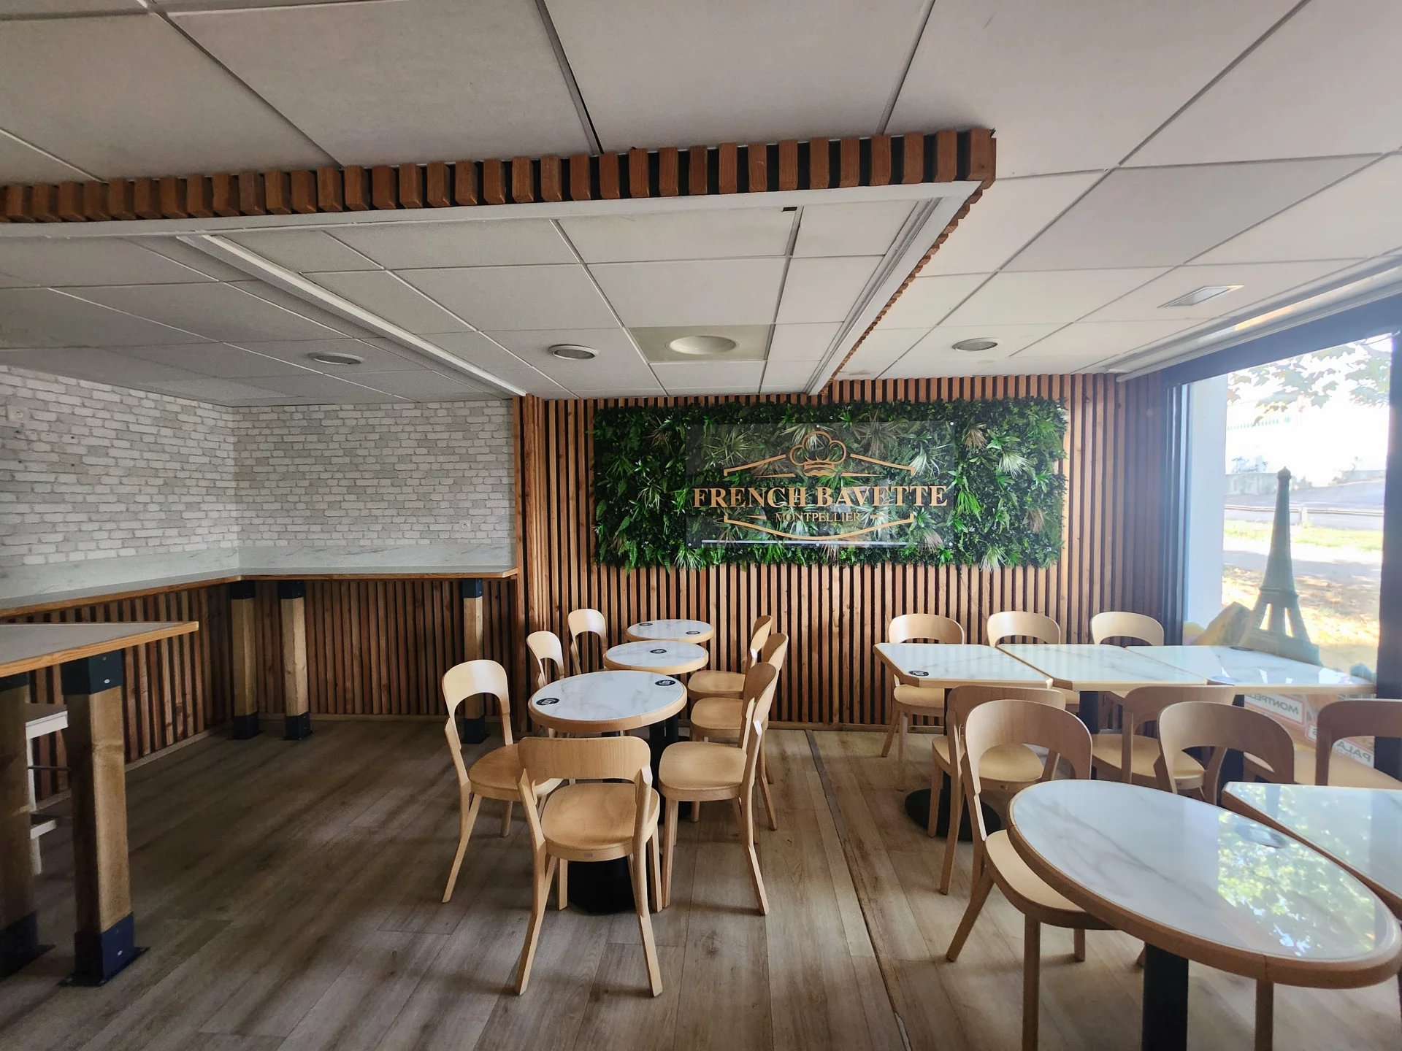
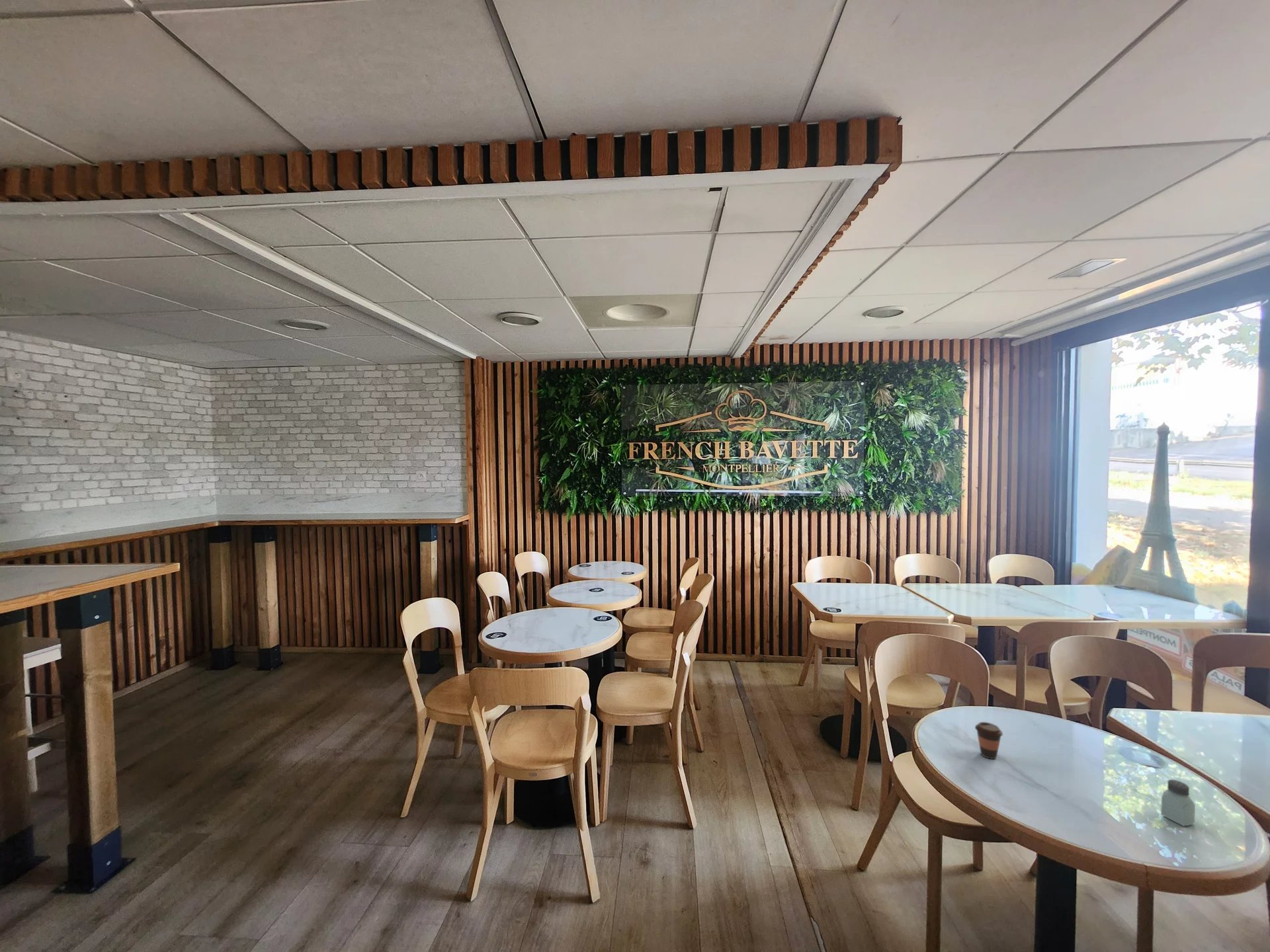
+ coffee cup [974,721,1003,760]
+ saltshaker [1160,779,1196,826]
